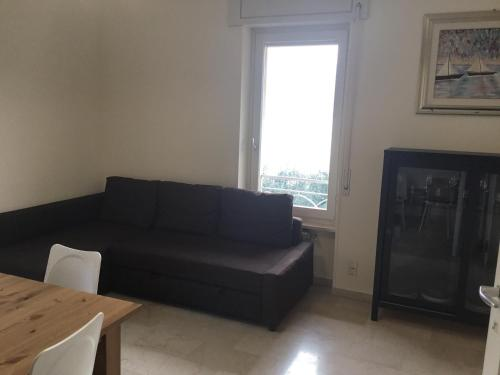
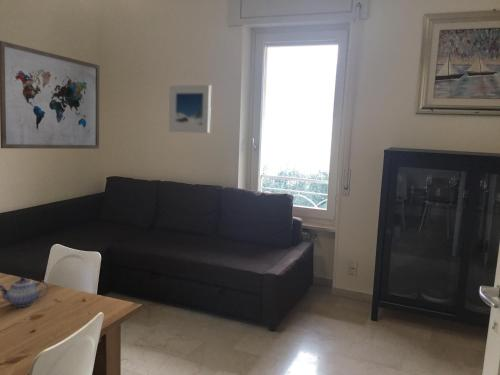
+ teapot [0,276,50,308]
+ wall art [0,40,101,150]
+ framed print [168,84,212,134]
